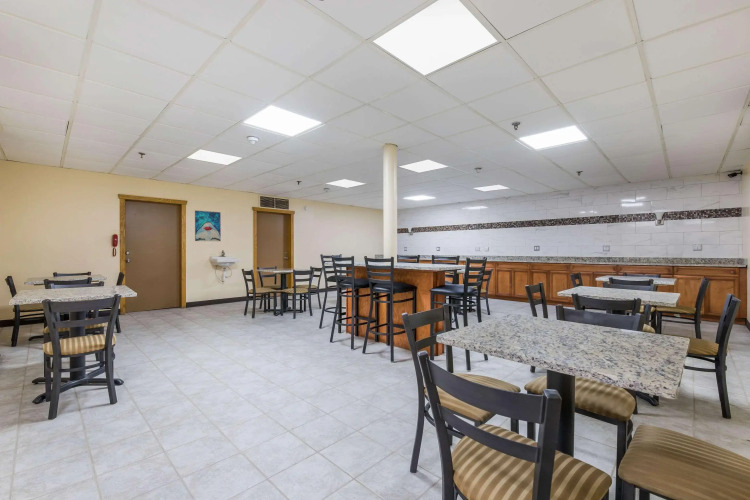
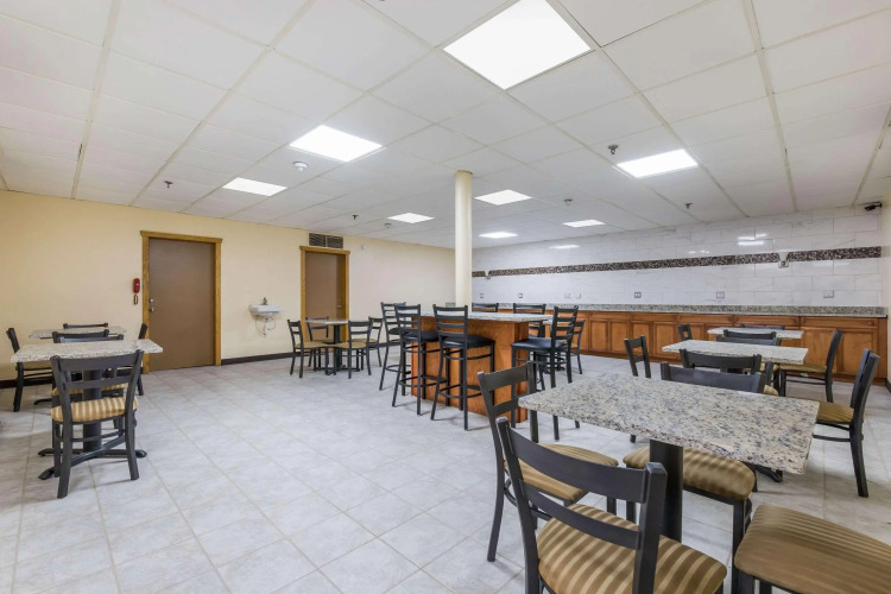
- wall art [194,209,222,242]
